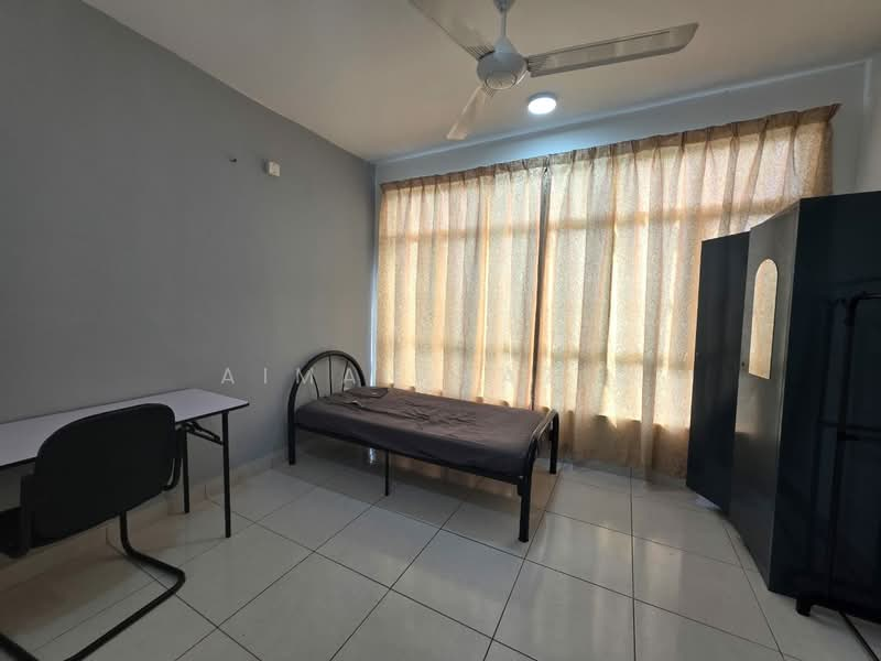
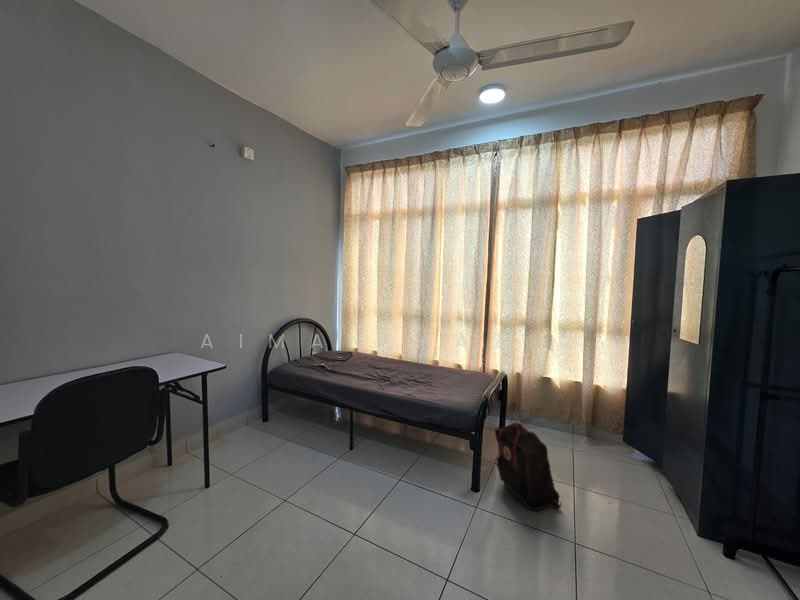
+ backpack [494,422,562,511]
